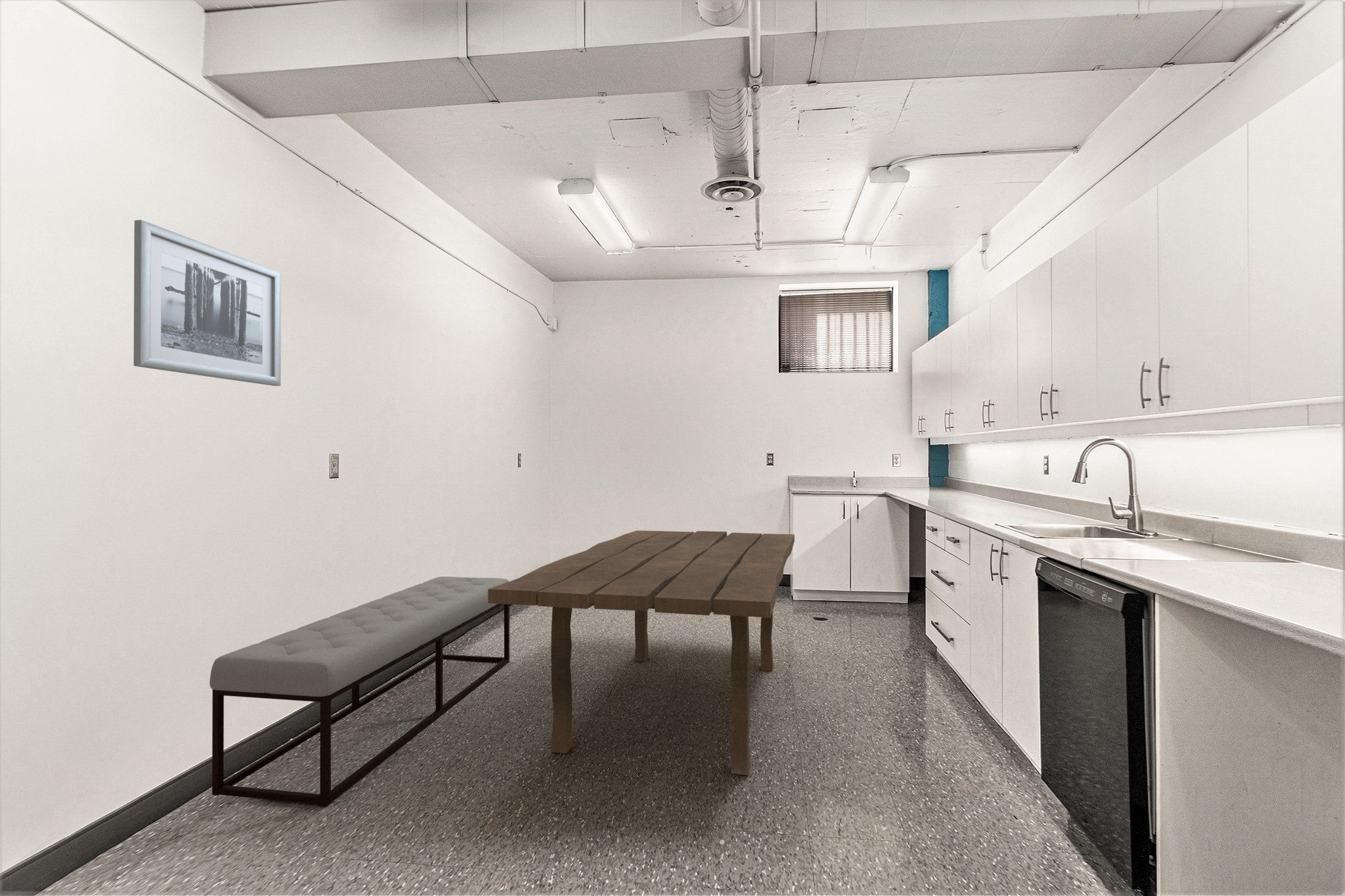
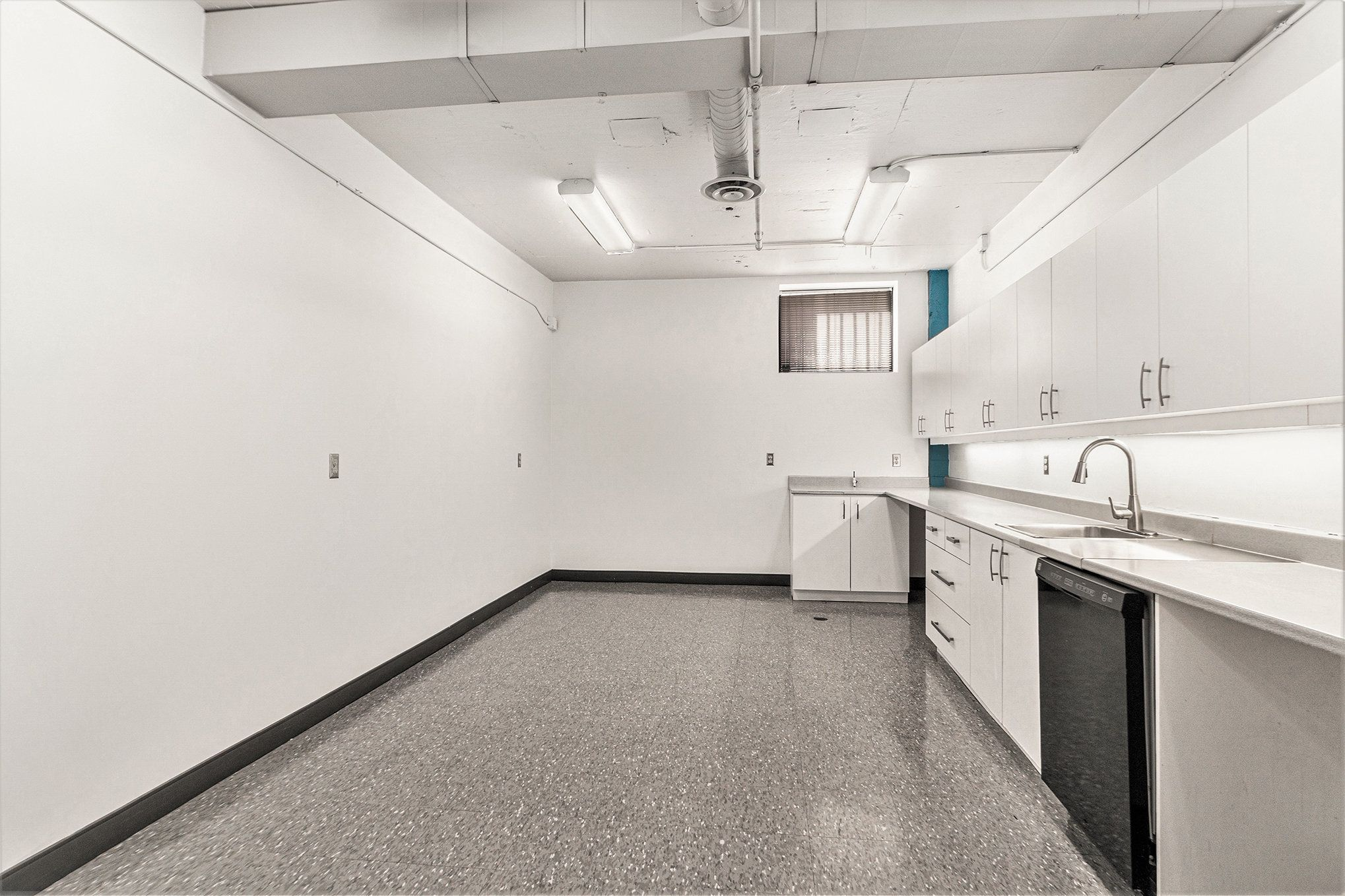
- wall art [133,219,282,387]
- dining table [488,530,795,776]
- bench [209,576,510,807]
